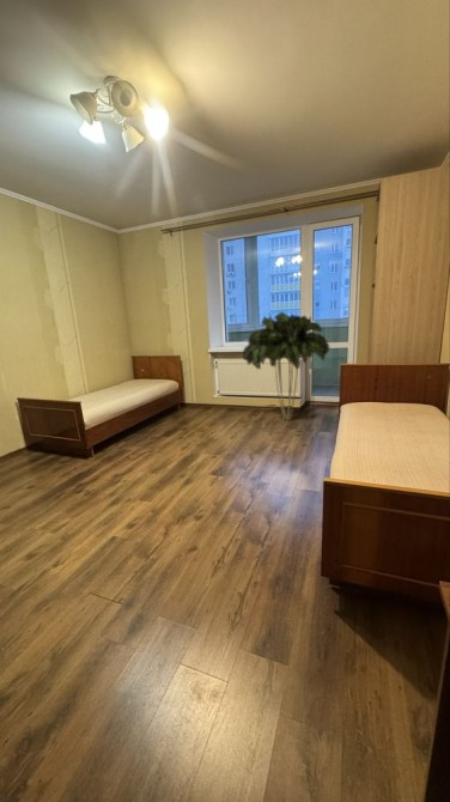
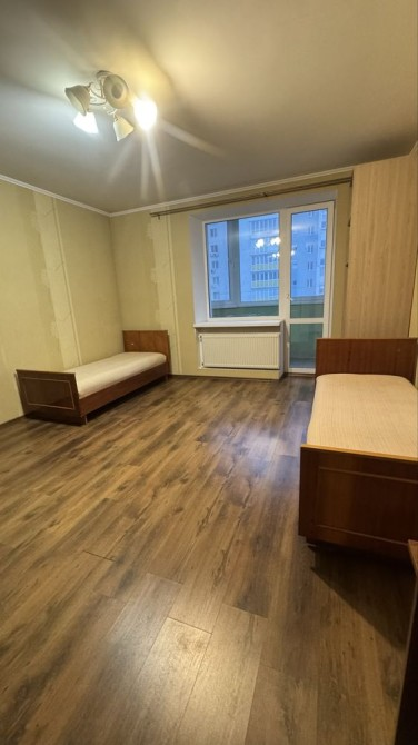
- indoor plant [242,311,330,423]
